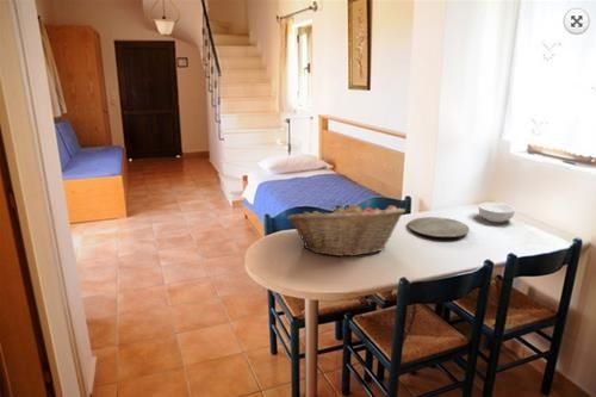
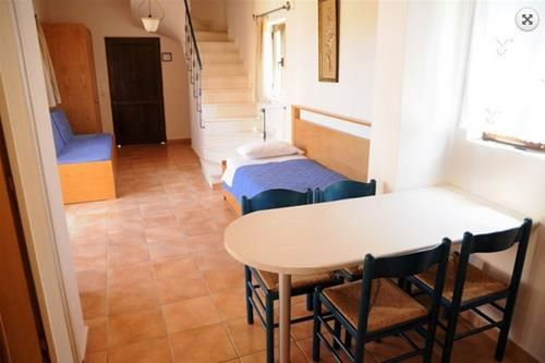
- cereal bowl [478,201,516,223]
- fruit basket [286,200,406,258]
- plate [408,216,471,238]
